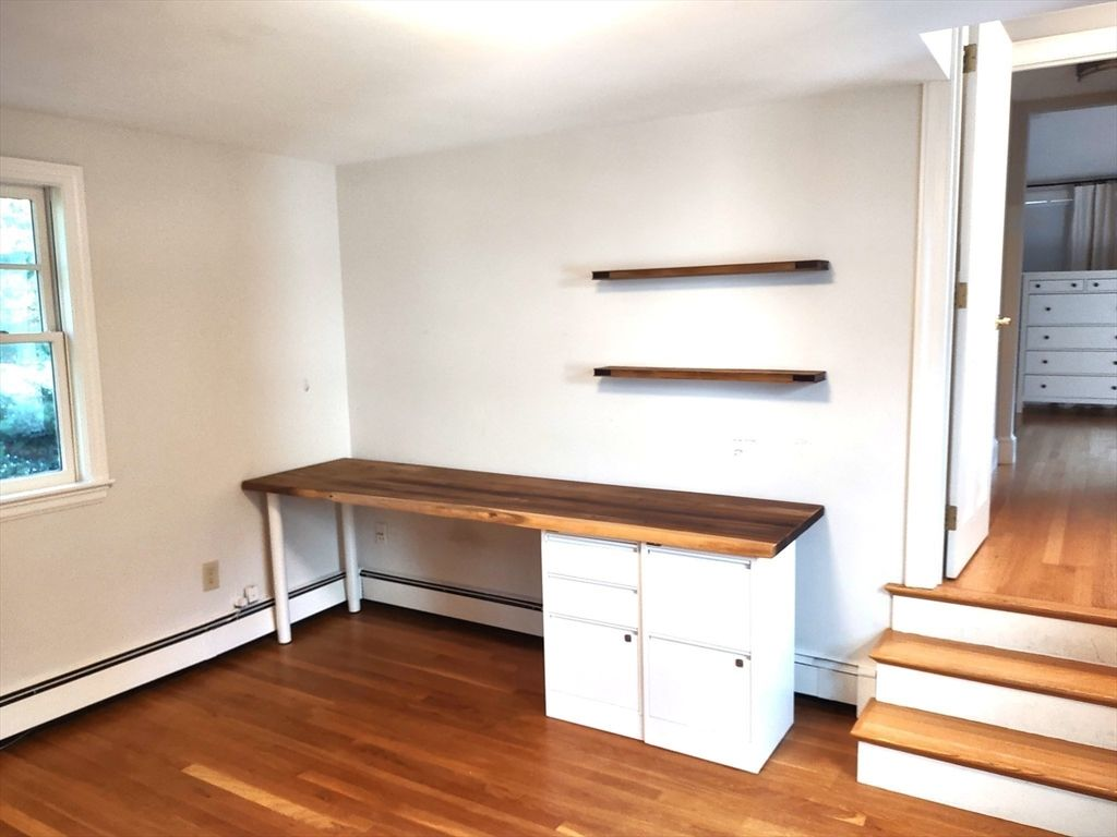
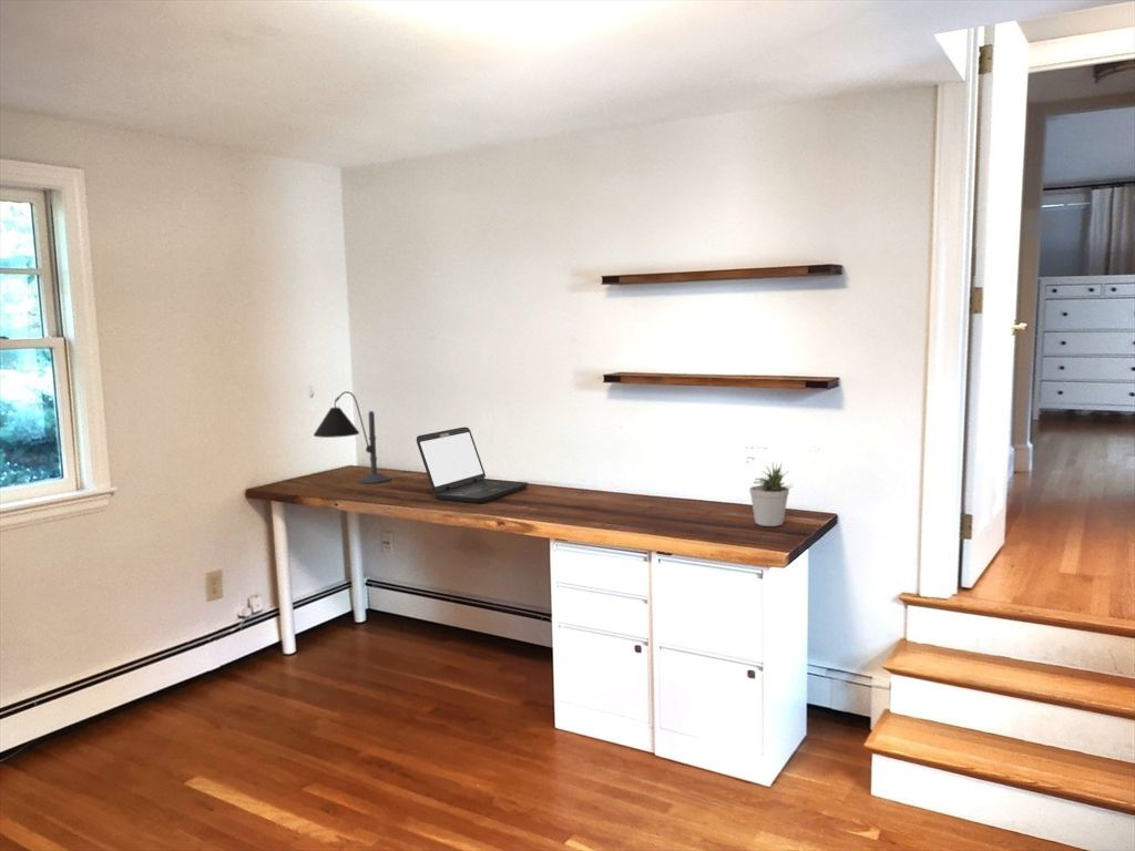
+ desk lamp [313,390,391,484]
+ laptop [416,426,529,504]
+ potted plant [748,462,794,527]
